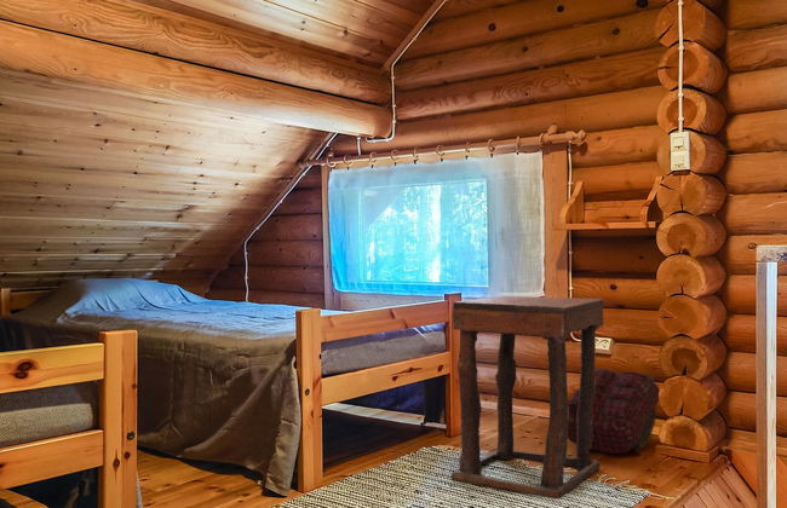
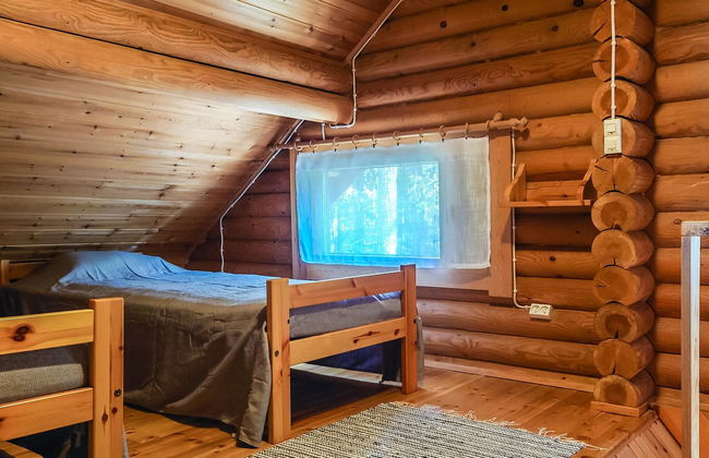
- side table [450,295,605,500]
- backpack [567,368,661,455]
